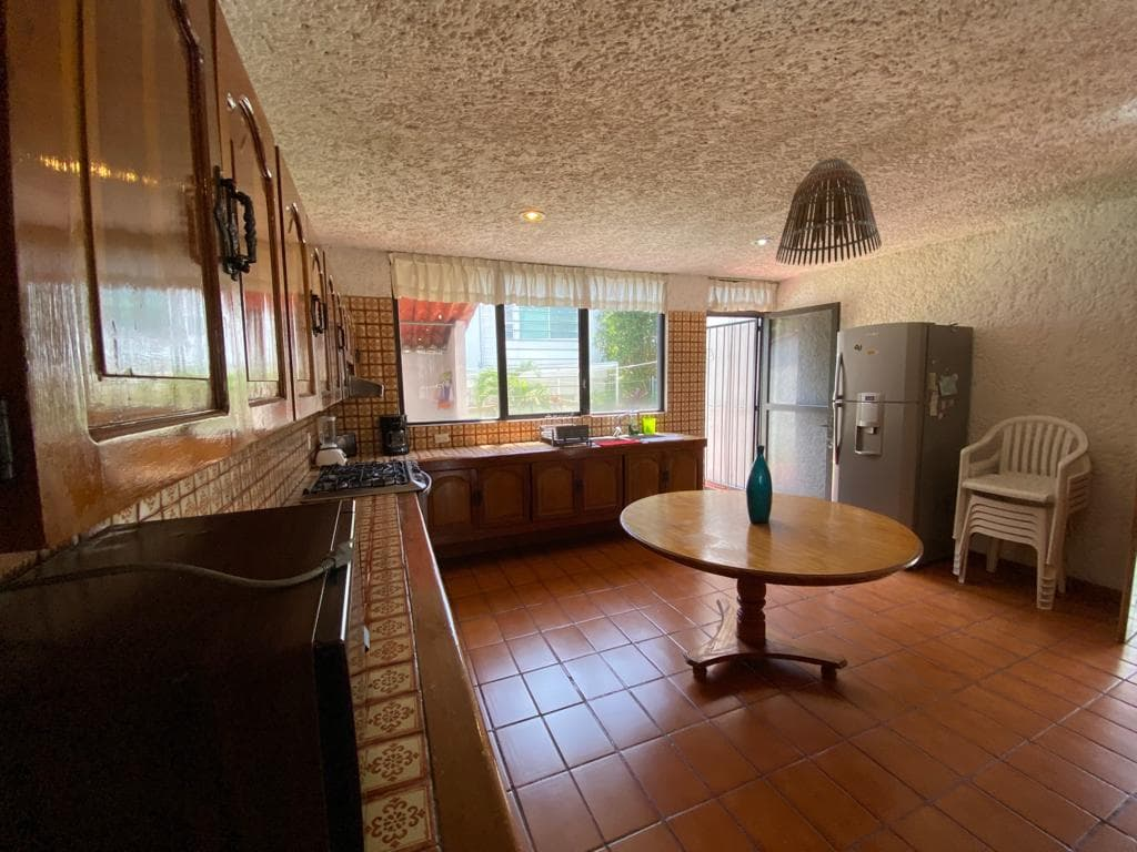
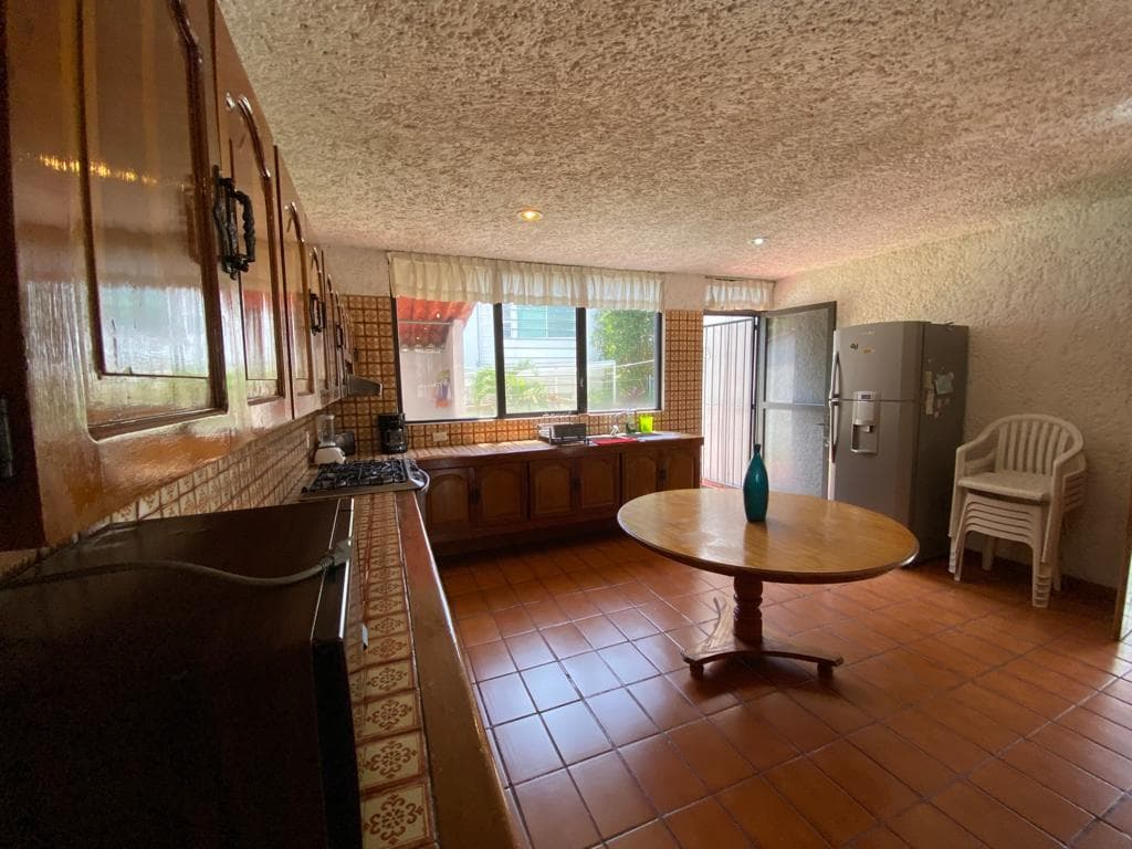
- lamp shade [775,156,883,266]
